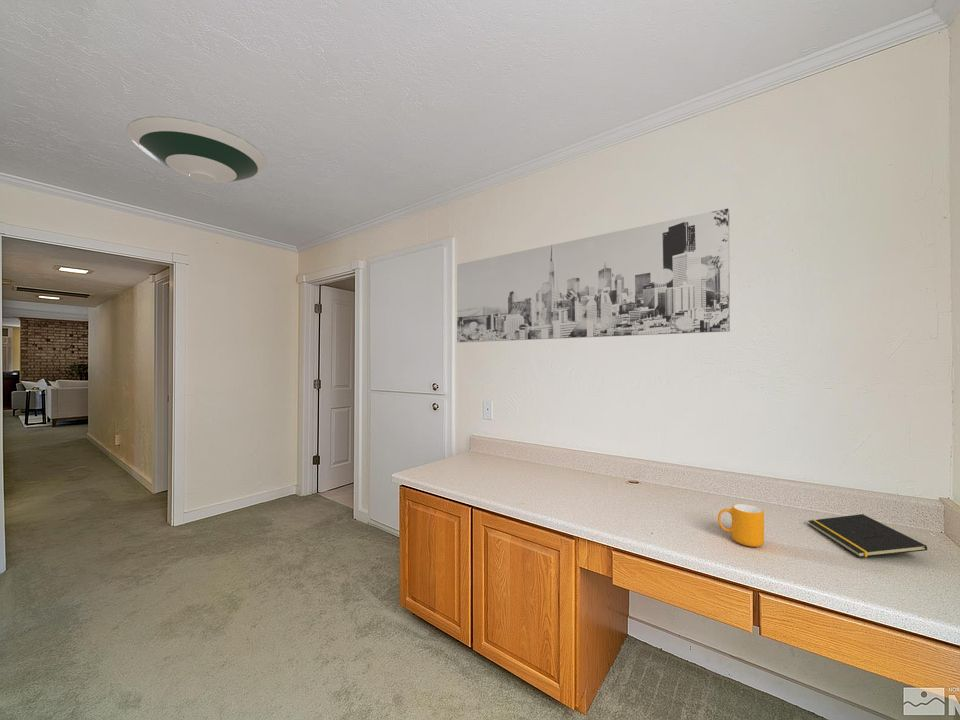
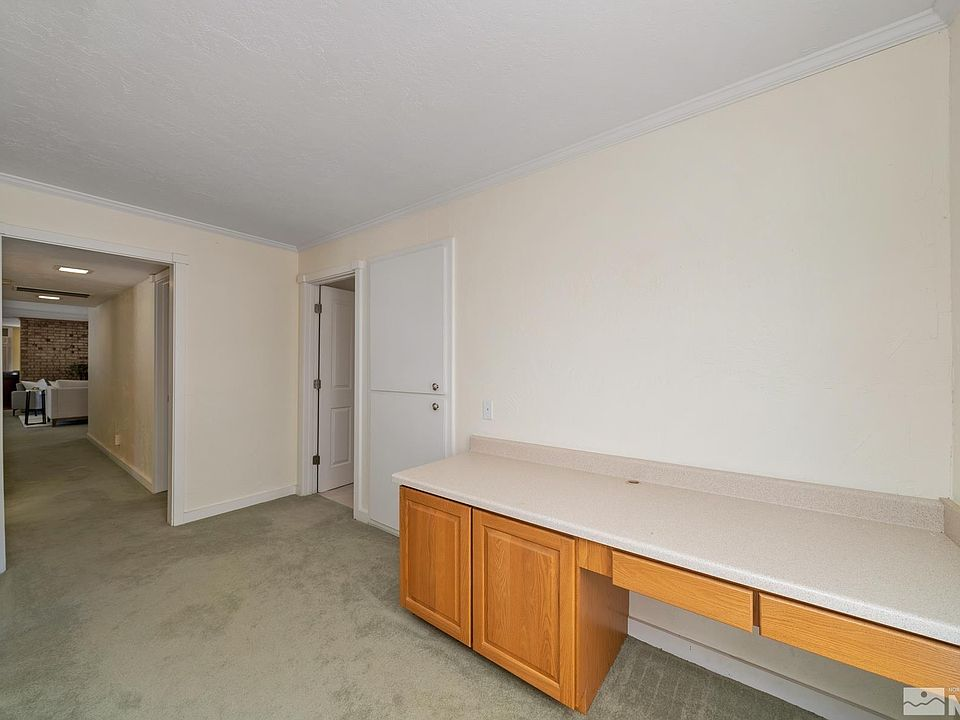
- mug [717,503,765,548]
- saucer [126,115,268,184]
- wall art [456,208,731,344]
- notepad [807,513,928,558]
